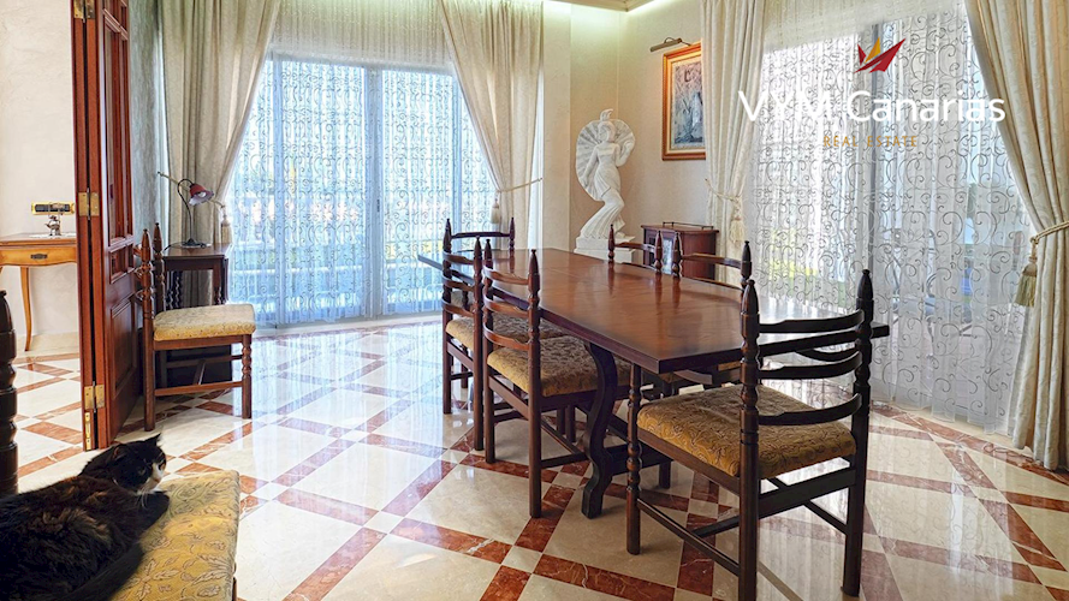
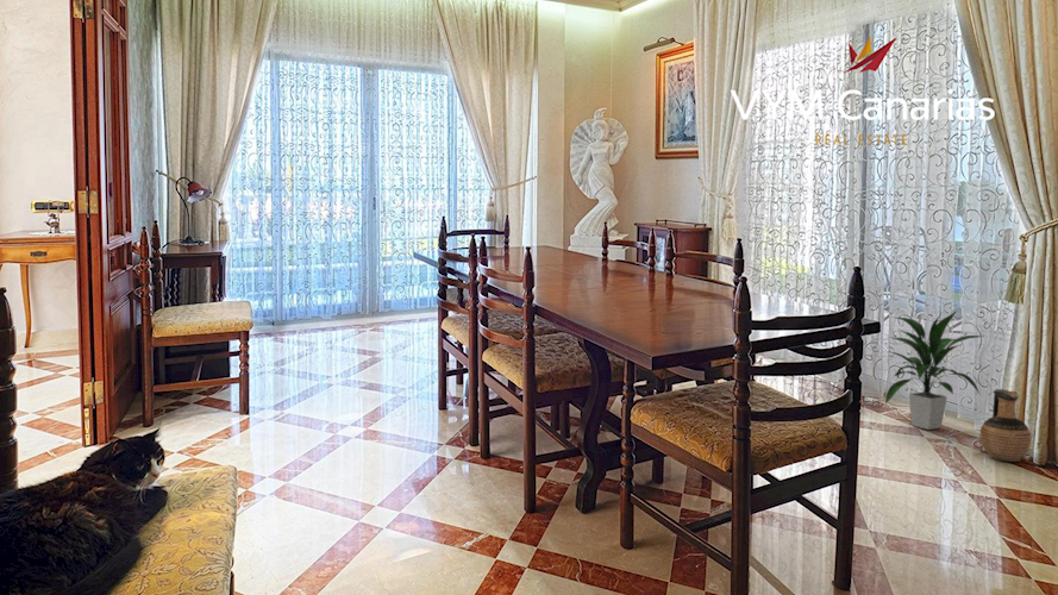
+ indoor plant [884,309,983,431]
+ ceramic jug [978,388,1033,463]
